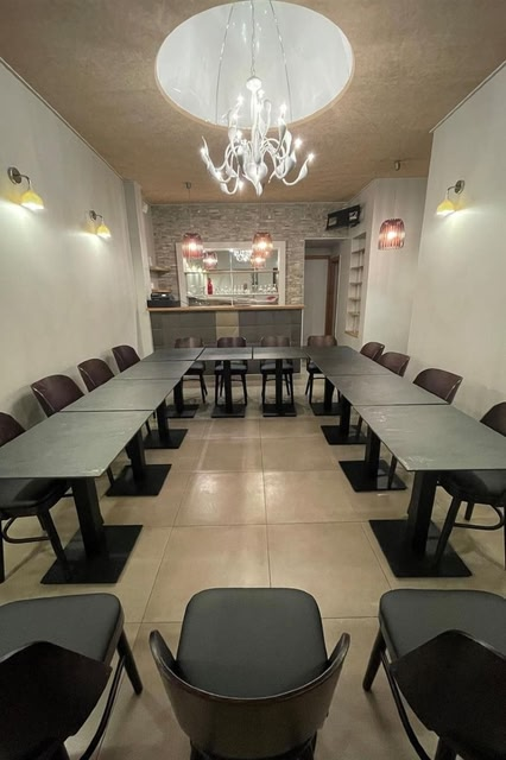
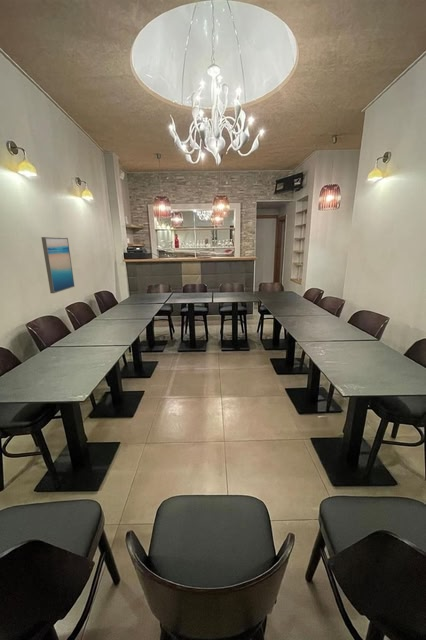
+ wall art [40,236,75,294]
